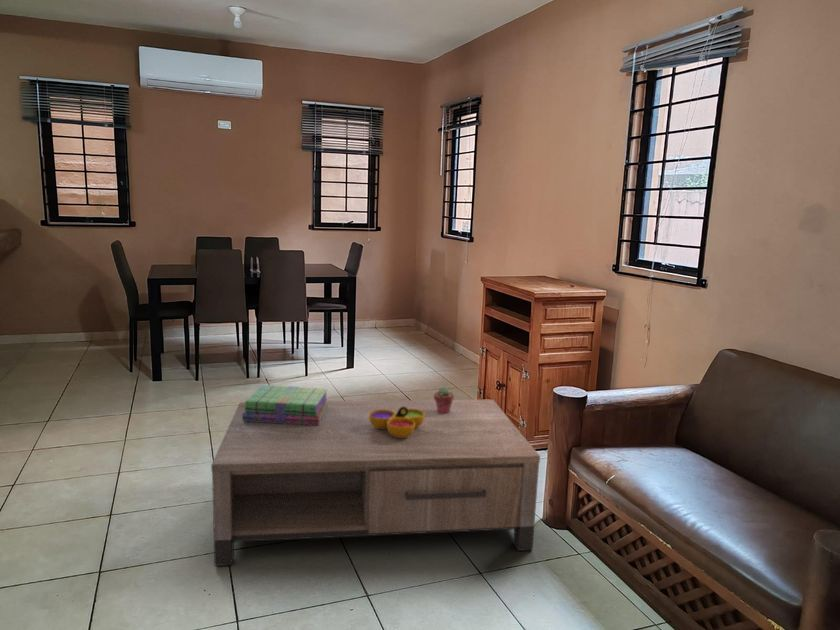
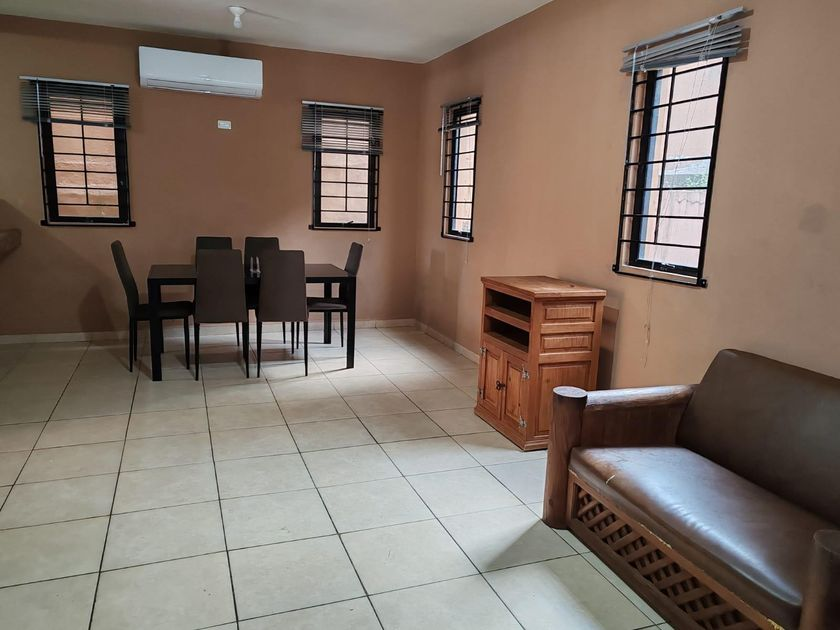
- stack of books [242,384,330,425]
- decorative bowl [369,407,425,438]
- coffee table [210,399,541,567]
- potted succulent [433,386,455,414]
